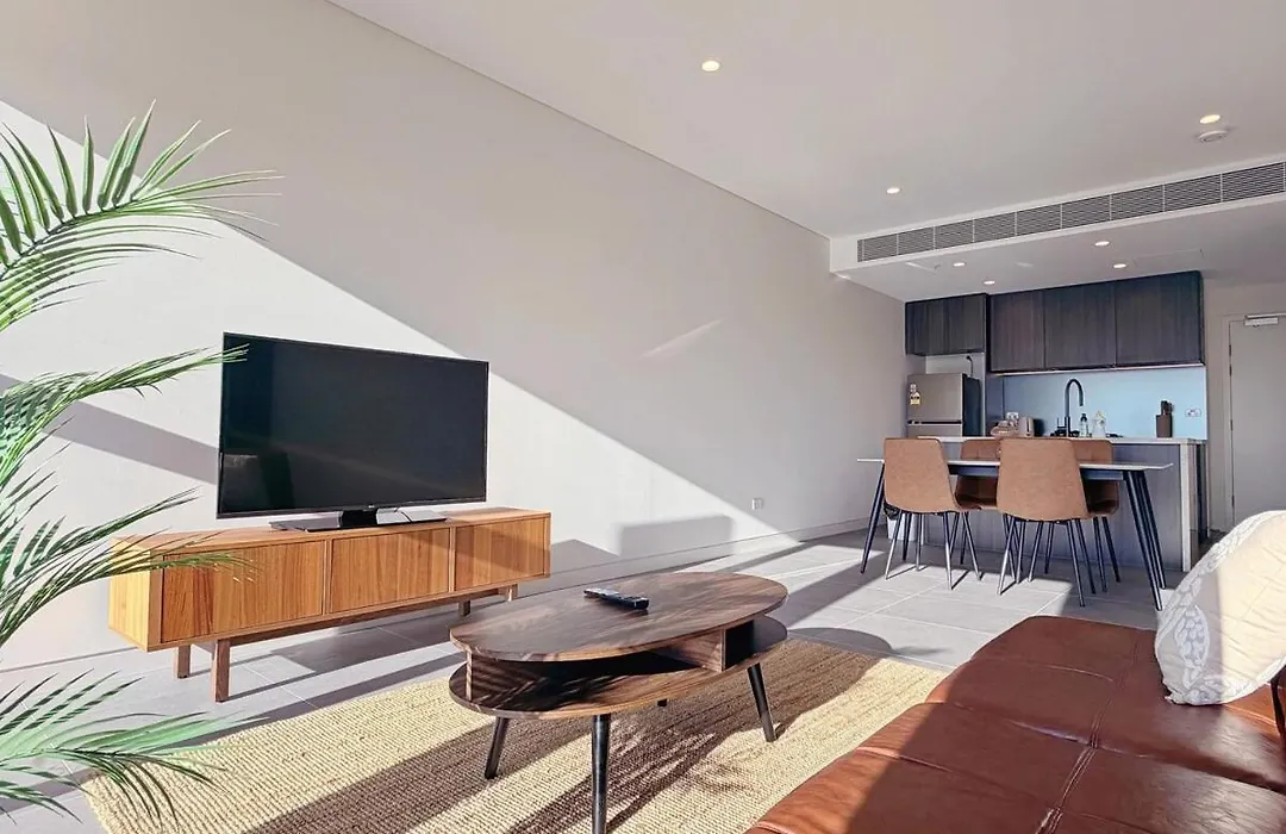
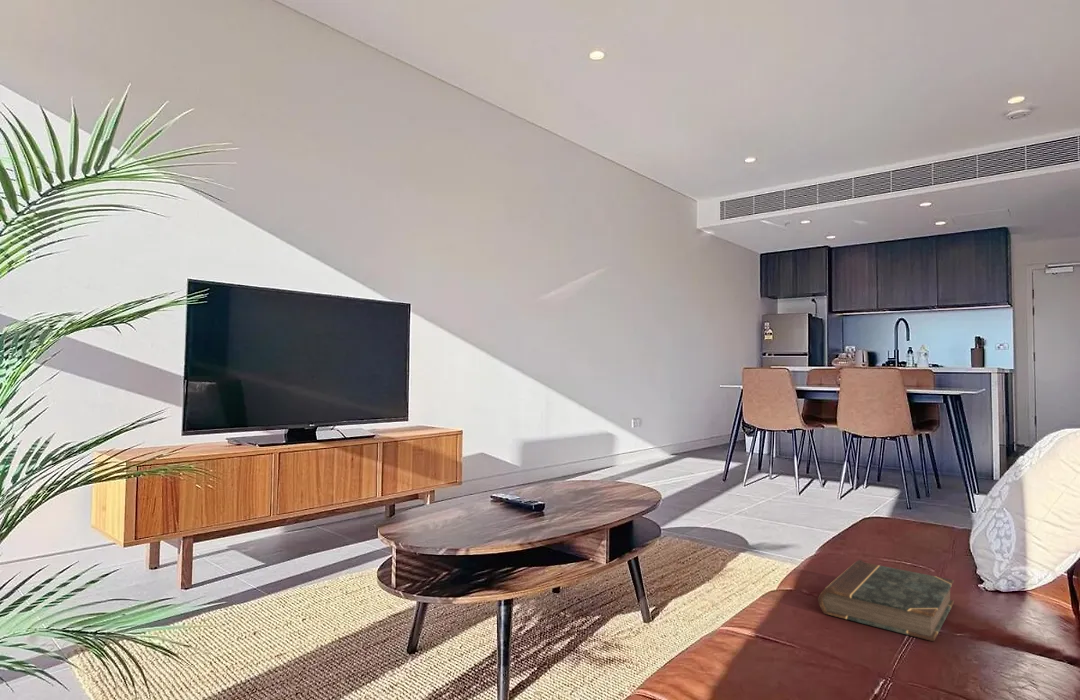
+ book [817,559,955,642]
